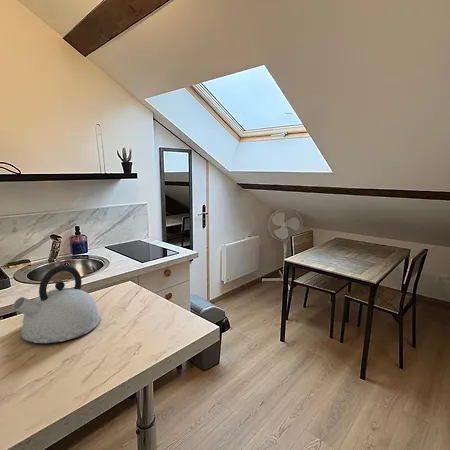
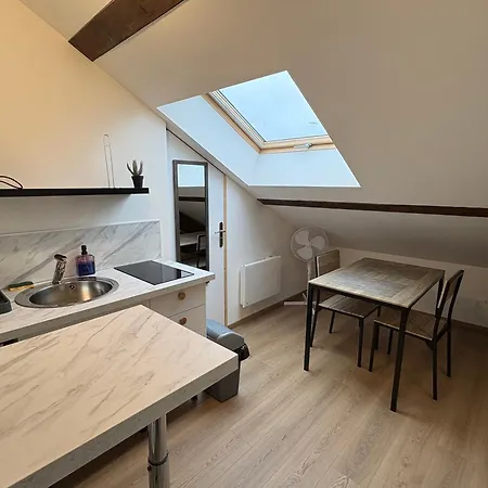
- kettle [12,264,101,344]
